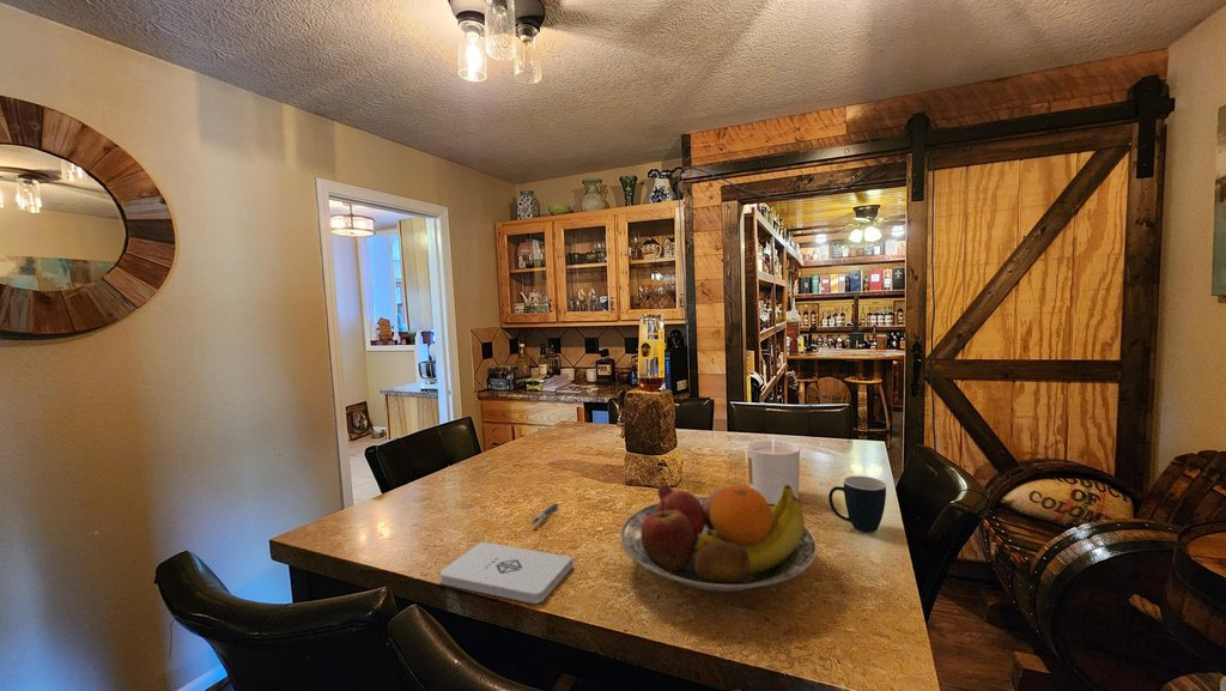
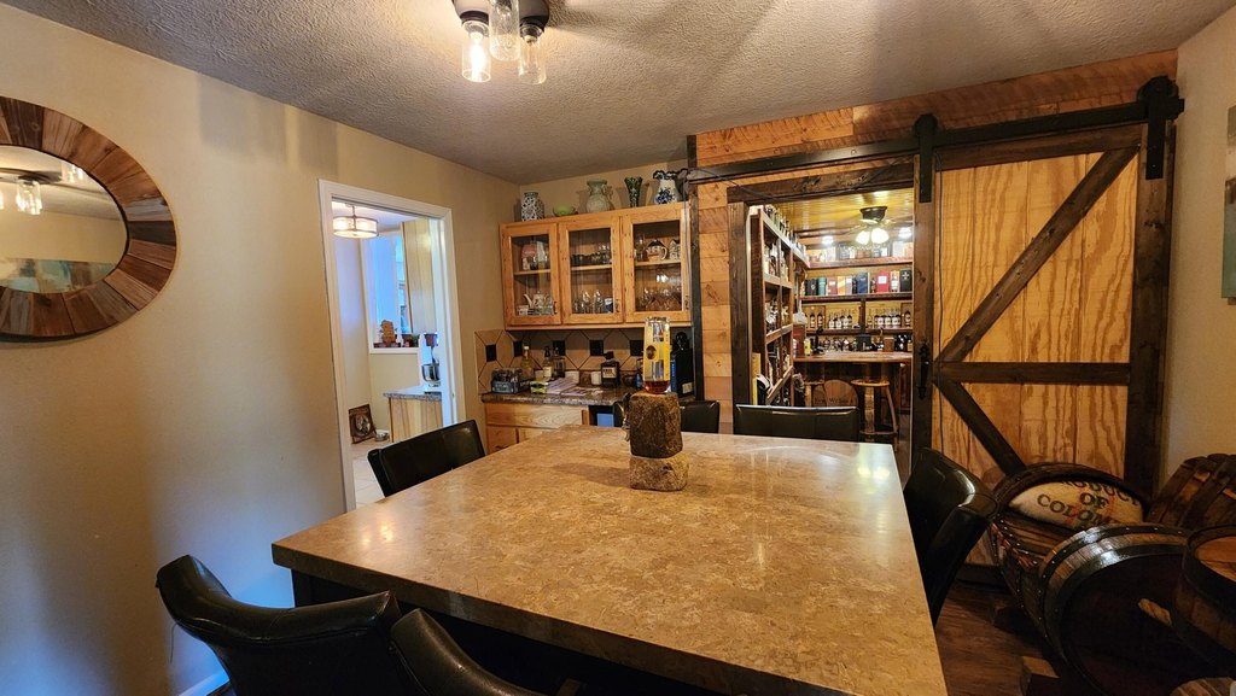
- pen [530,502,559,526]
- mug [827,474,887,533]
- fruit bowl [619,484,819,593]
- candle [747,440,801,505]
- notepad [439,540,575,605]
